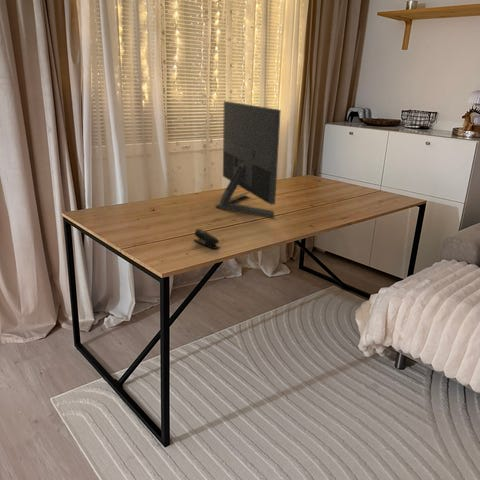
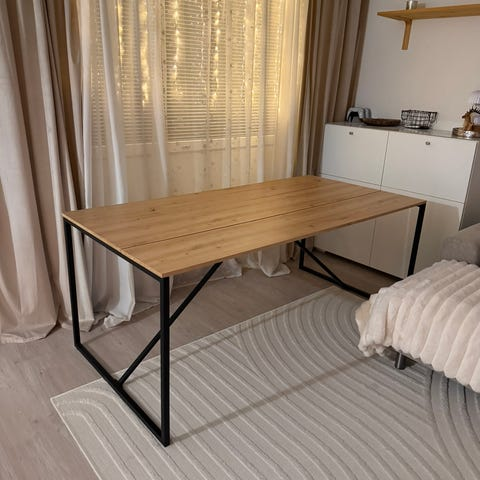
- stapler [193,228,220,250]
- monitor [215,100,282,219]
